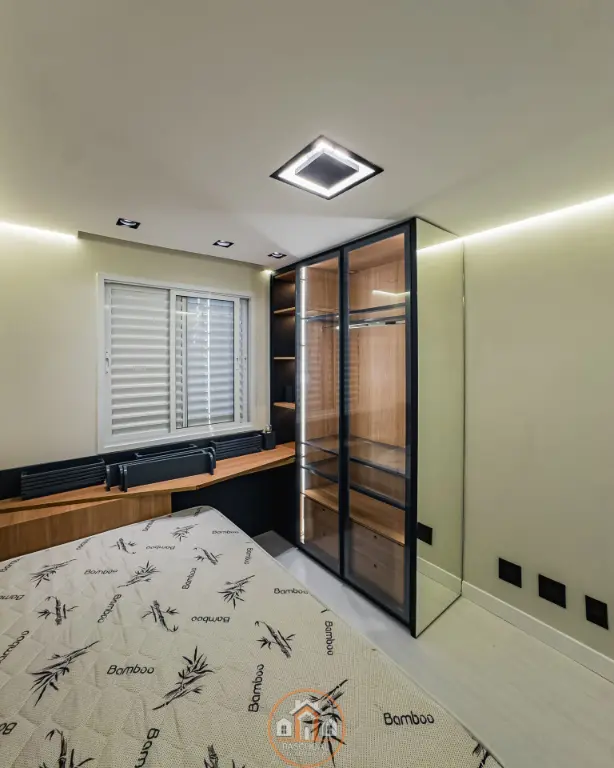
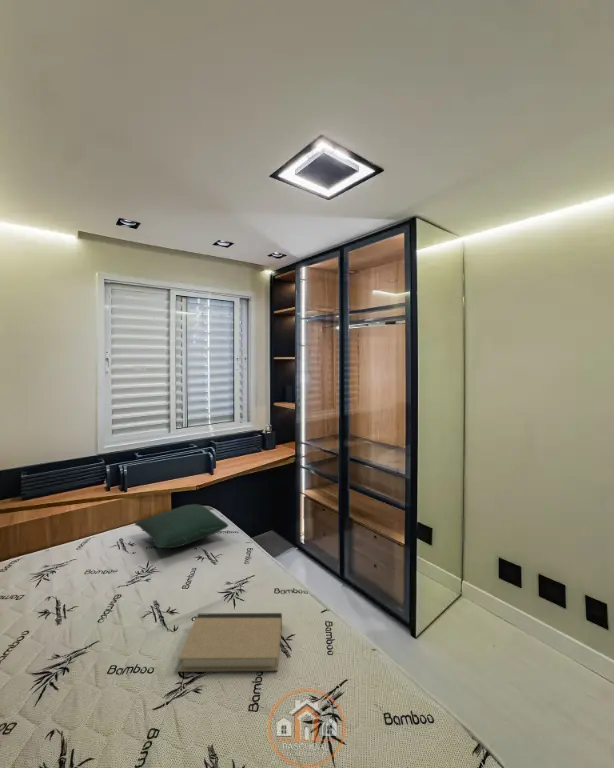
+ pillow [134,503,229,549]
+ book [177,612,283,673]
